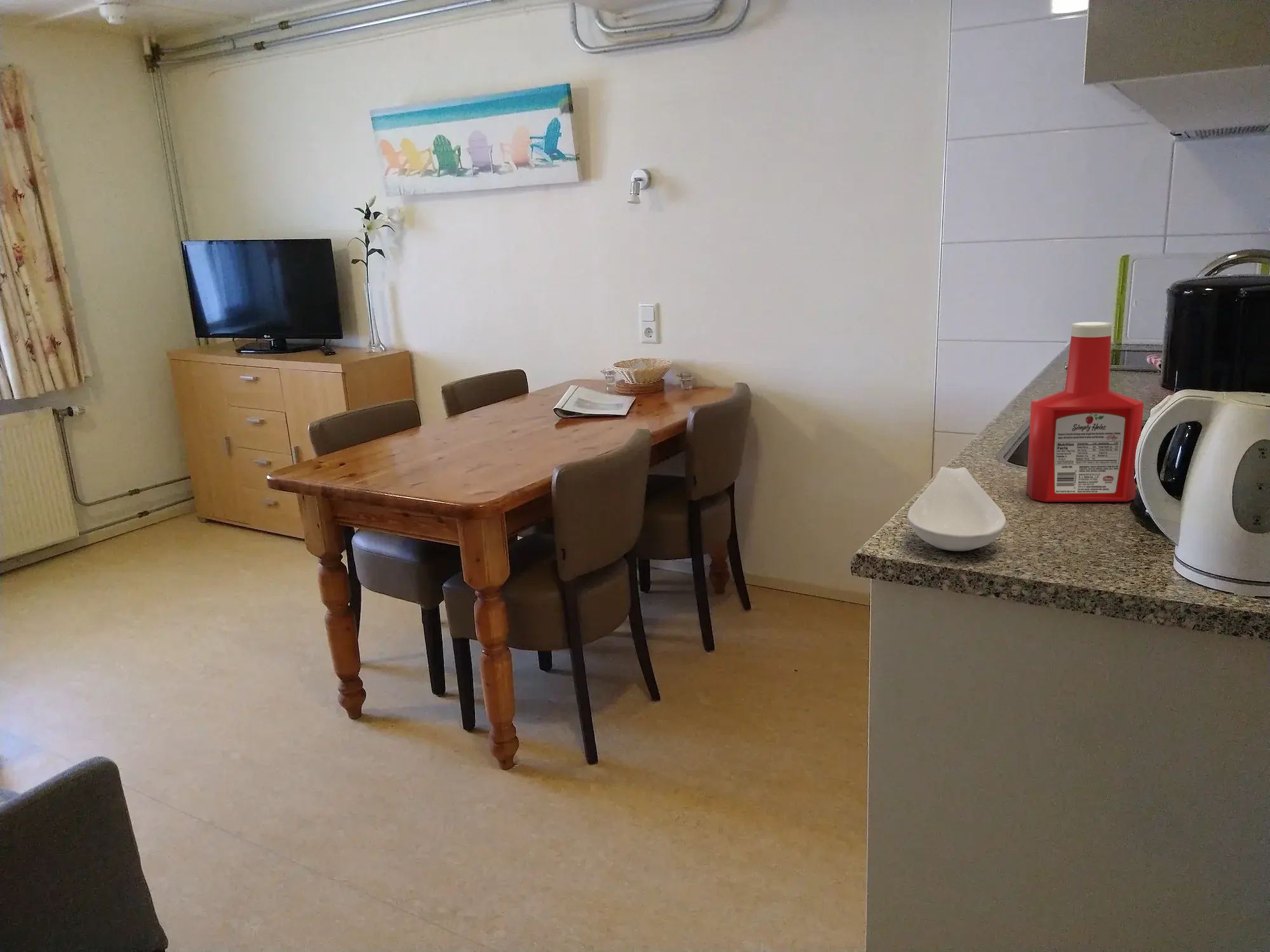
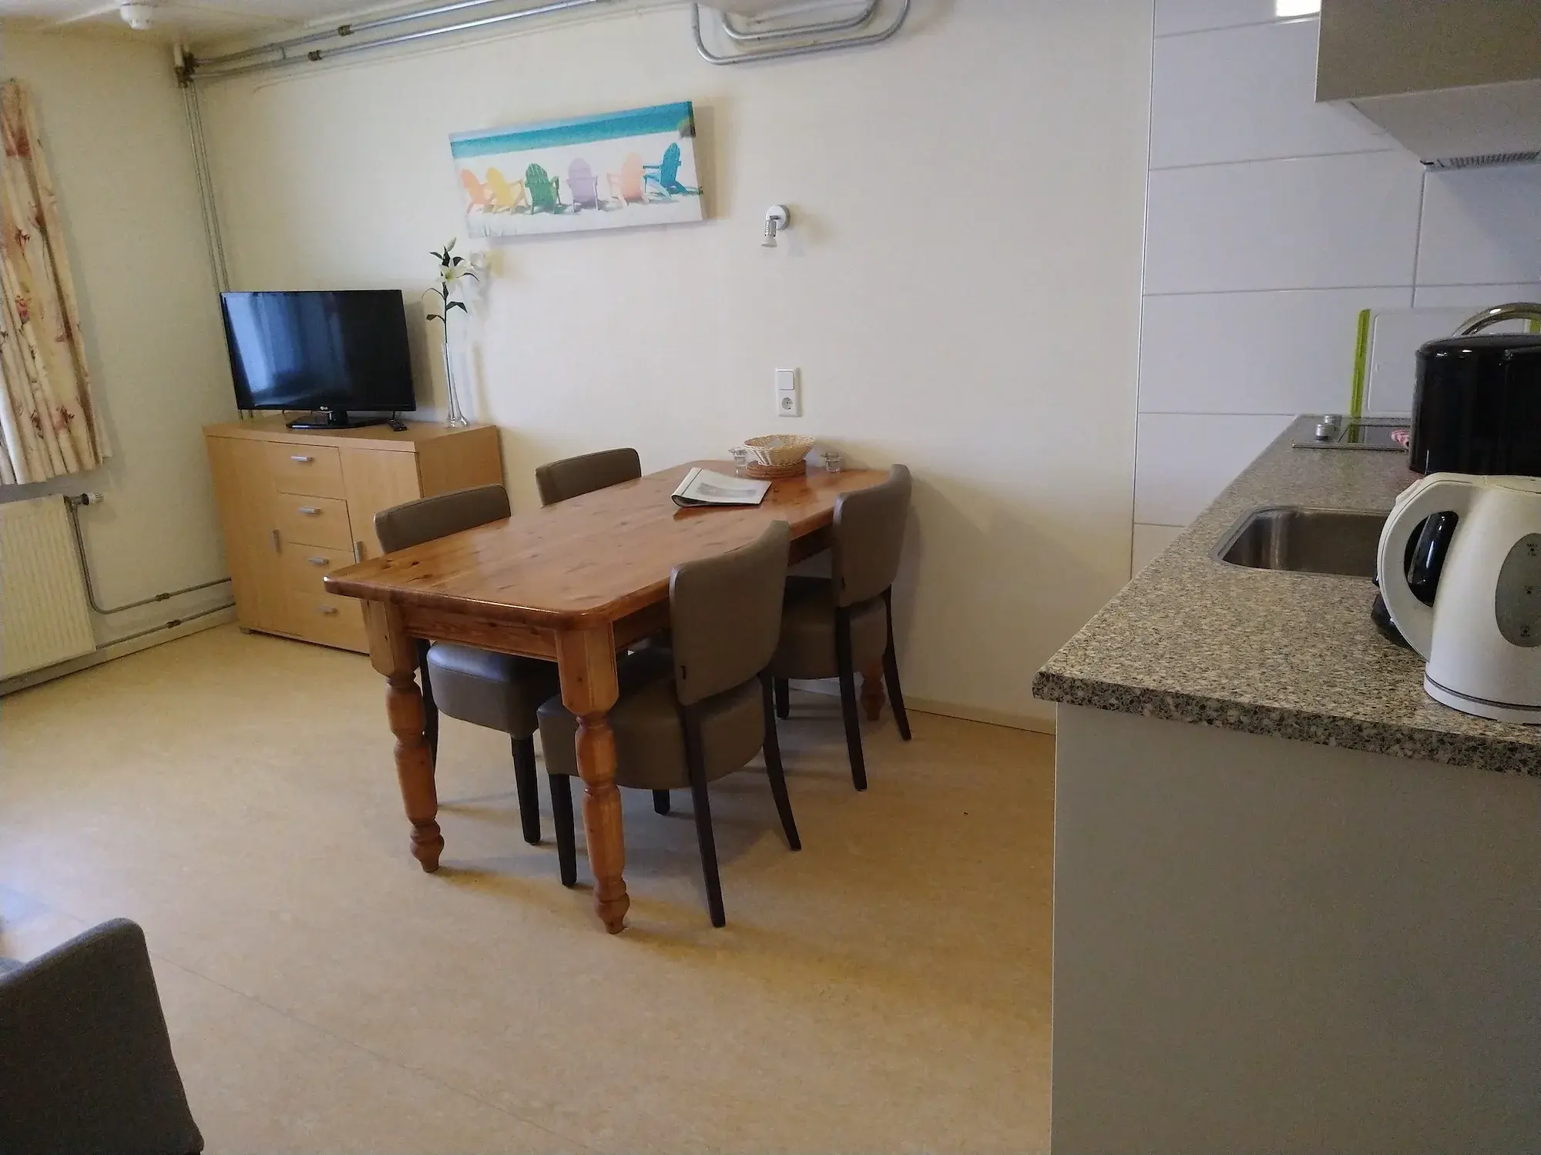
- soap bottle [1026,321,1144,503]
- spoon rest [907,466,1007,552]
